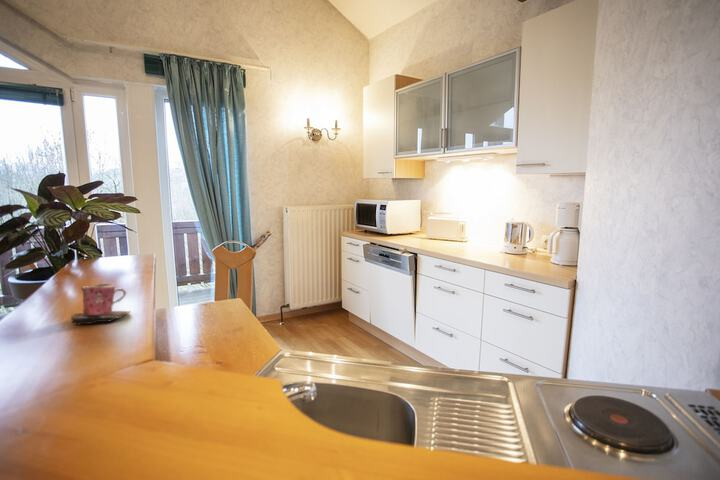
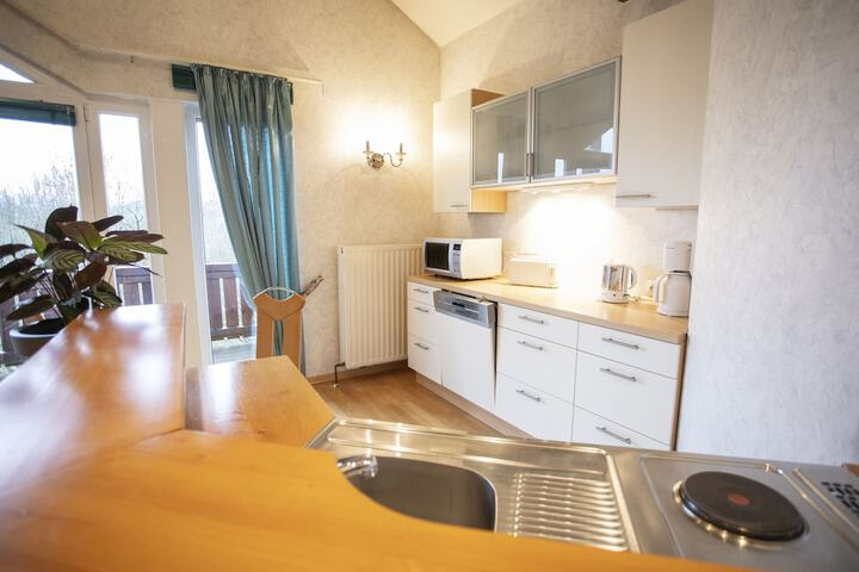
- mug [70,283,131,326]
